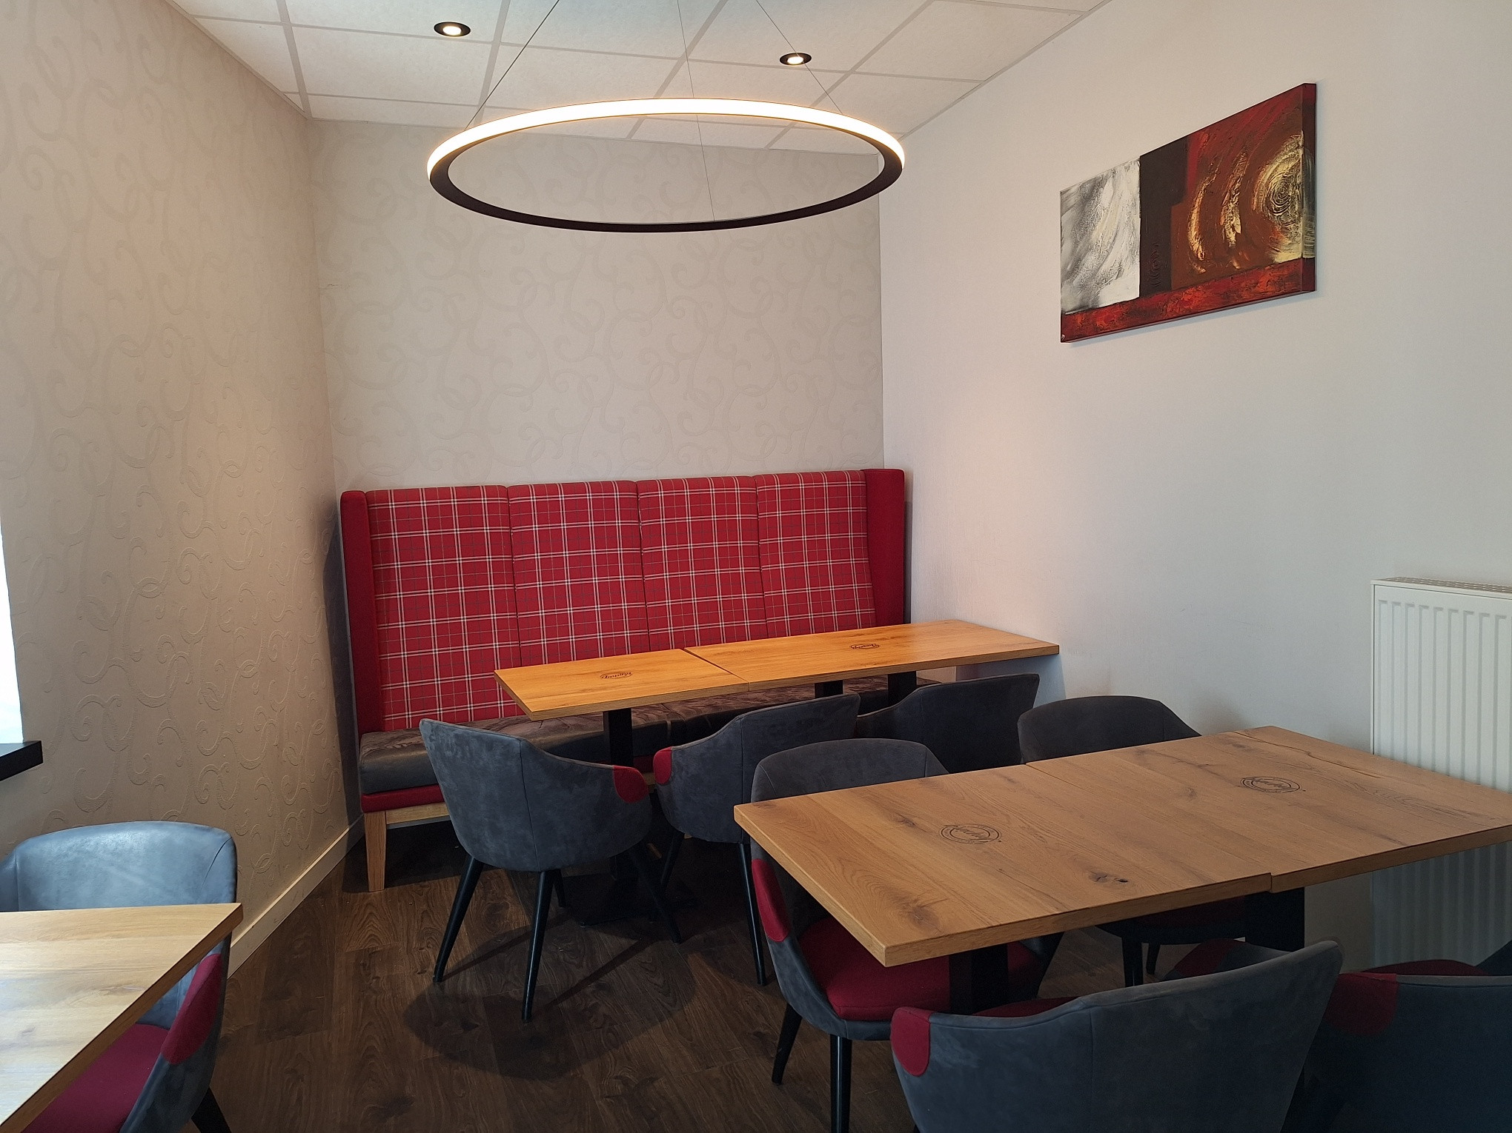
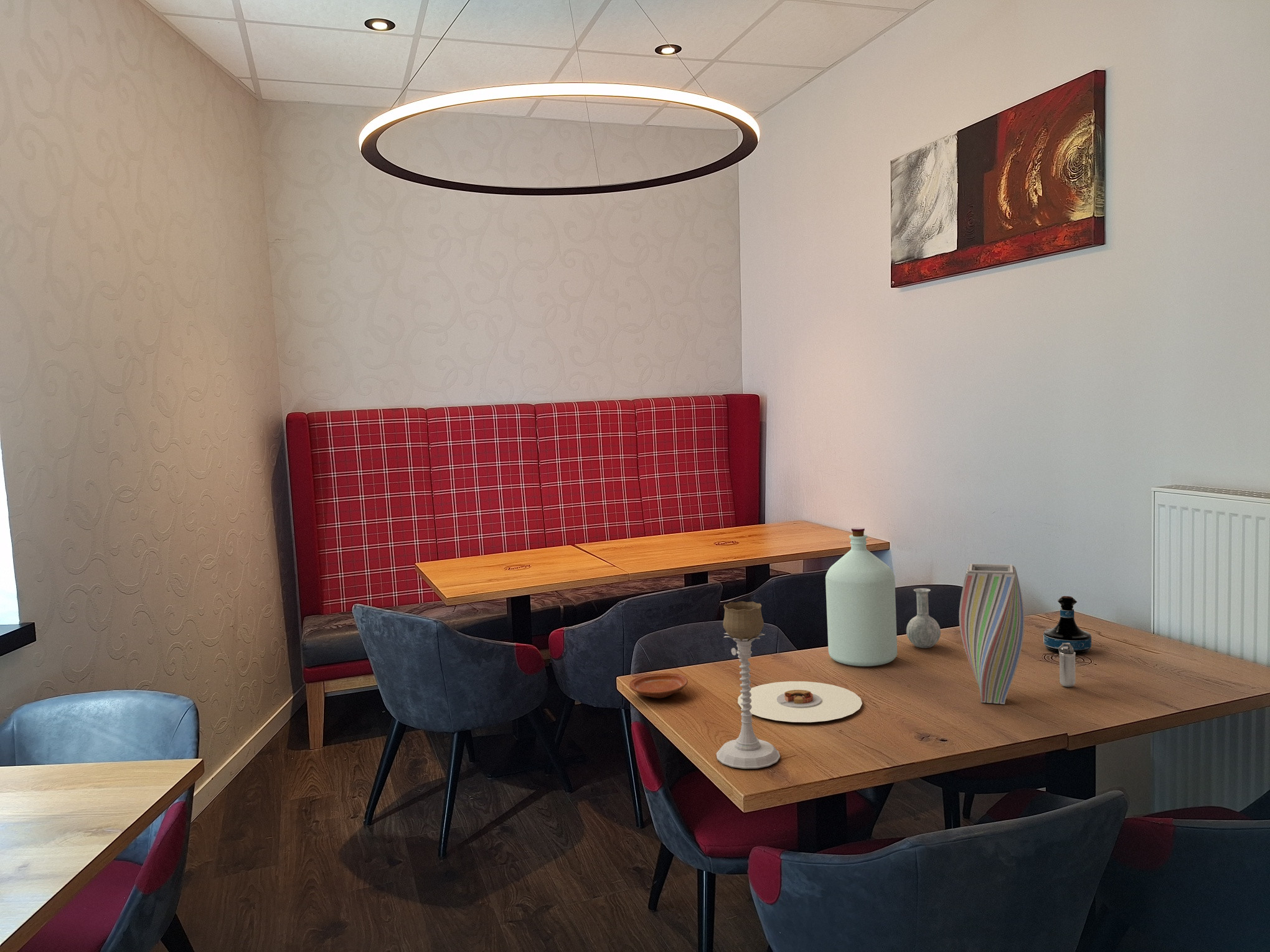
+ vase [959,563,1025,705]
+ candle holder [716,600,781,770]
+ shaker [1058,643,1076,688]
+ plate [737,681,863,723]
+ plate [629,673,689,699]
+ tequila bottle [1043,595,1092,655]
+ bottle [825,526,941,667]
